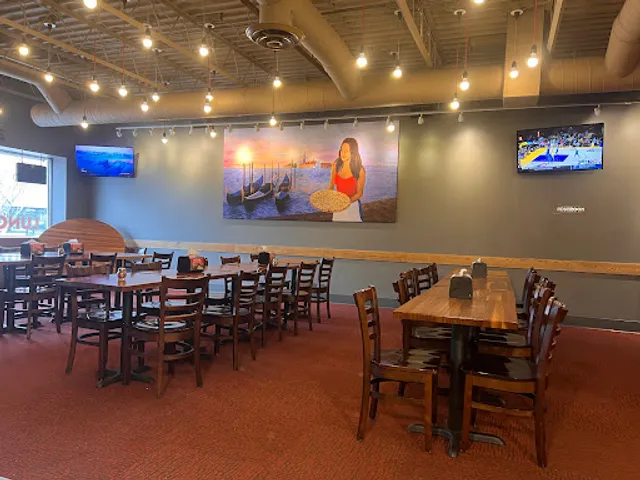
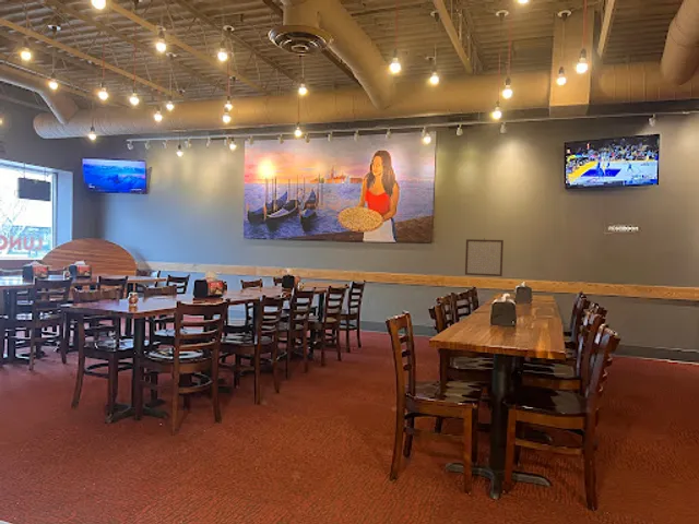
+ wall art [464,237,505,277]
